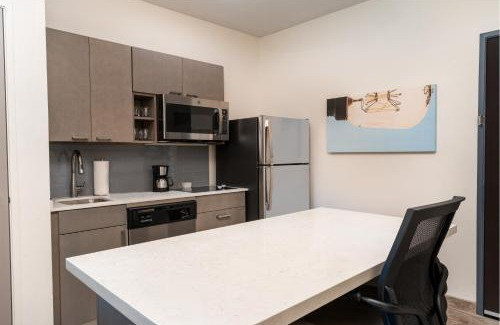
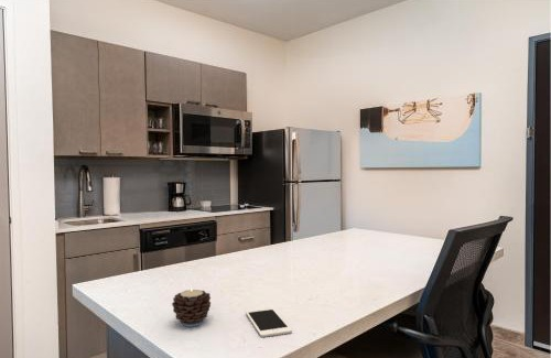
+ candle [171,285,212,328]
+ cell phone [245,306,293,338]
